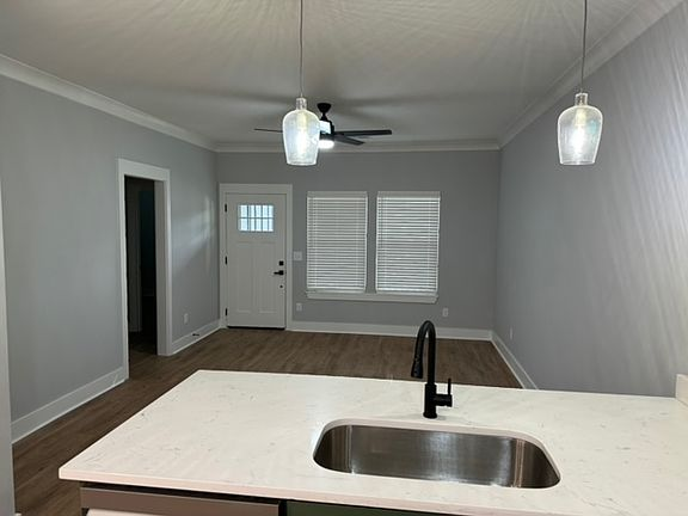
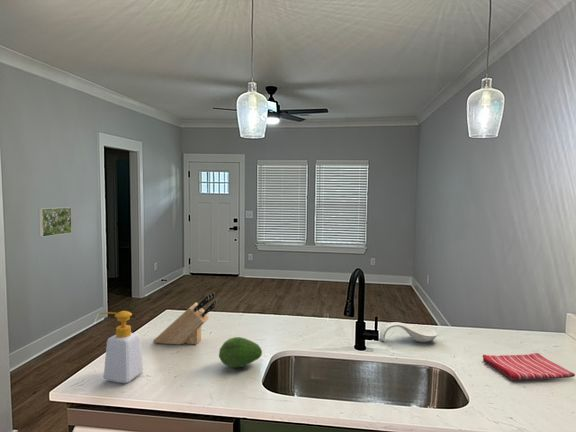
+ fruit [218,336,263,368]
+ dish towel [482,352,576,381]
+ soap bottle [99,310,144,384]
+ spoon rest [379,321,438,343]
+ knife block [152,291,218,346]
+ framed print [38,206,73,238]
